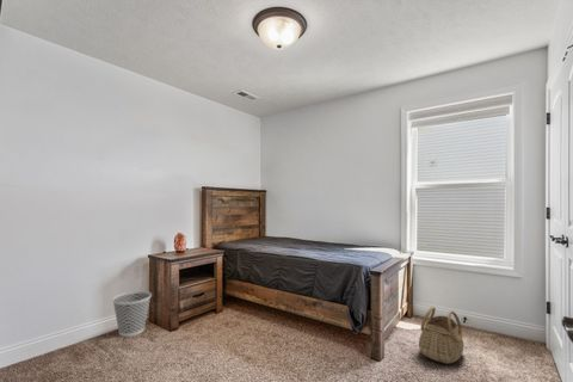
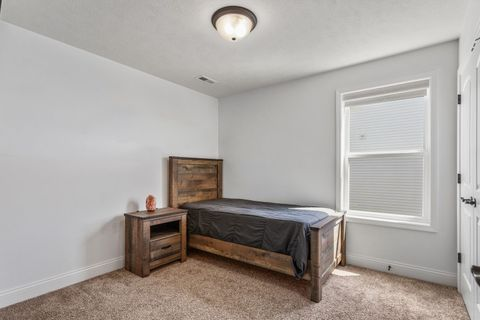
- basket [418,306,466,365]
- wastebasket [111,290,153,338]
